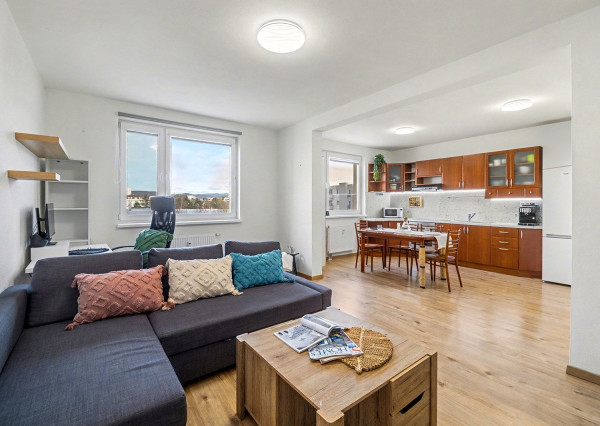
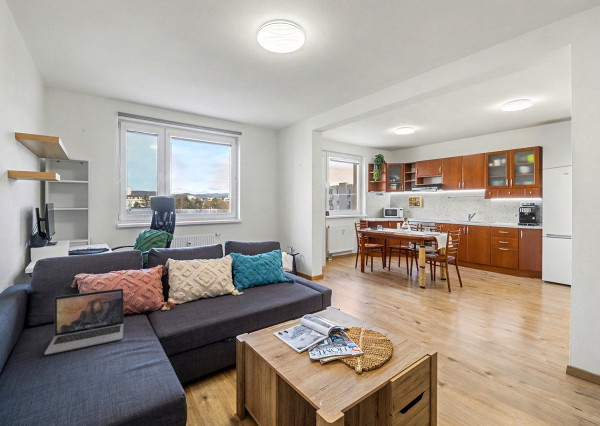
+ laptop [43,288,124,356]
